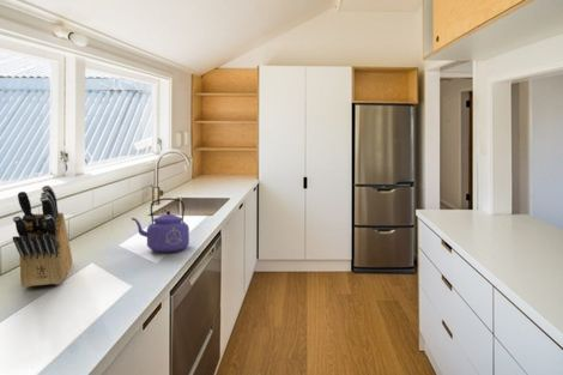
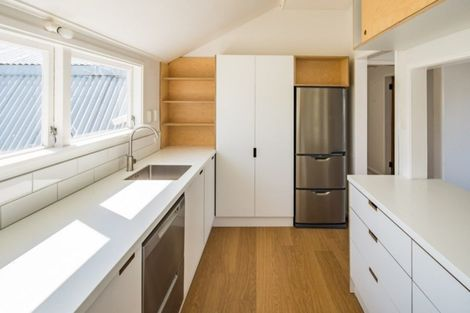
- kettle [131,196,190,254]
- knife block [12,185,73,289]
